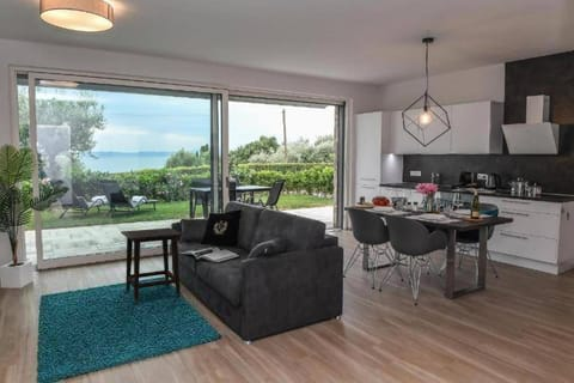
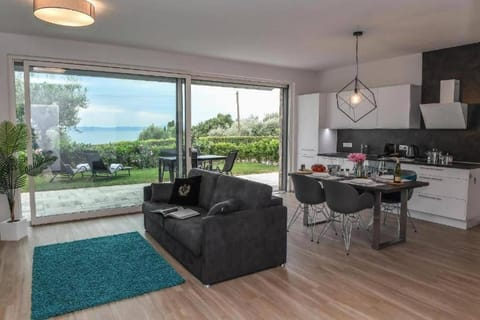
- side table [120,226,184,304]
